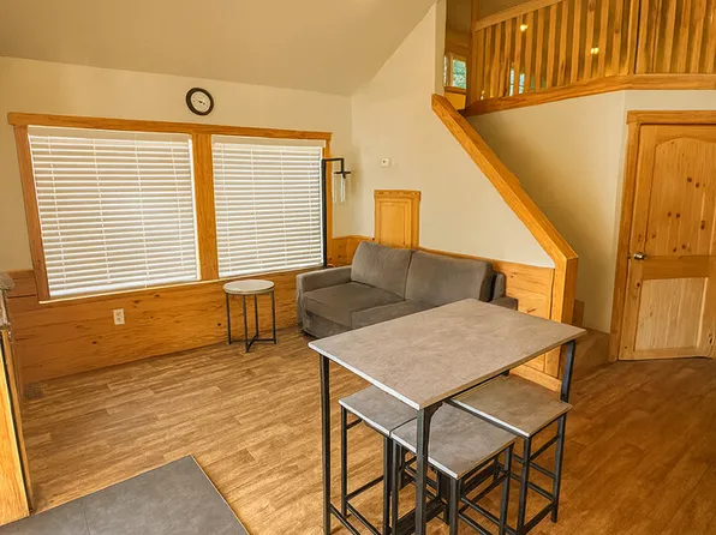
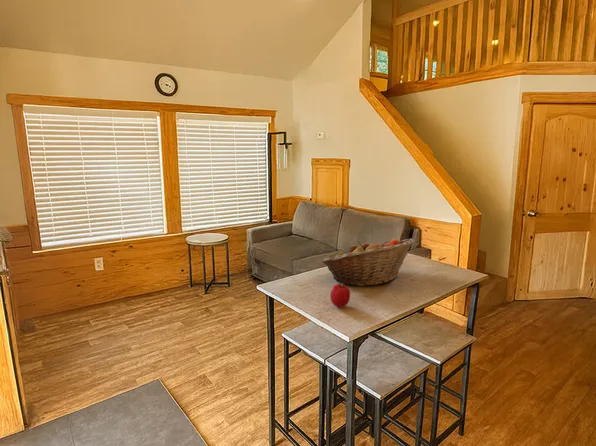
+ fruit basket [321,238,415,287]
+ fruit [330,283,351,308]
